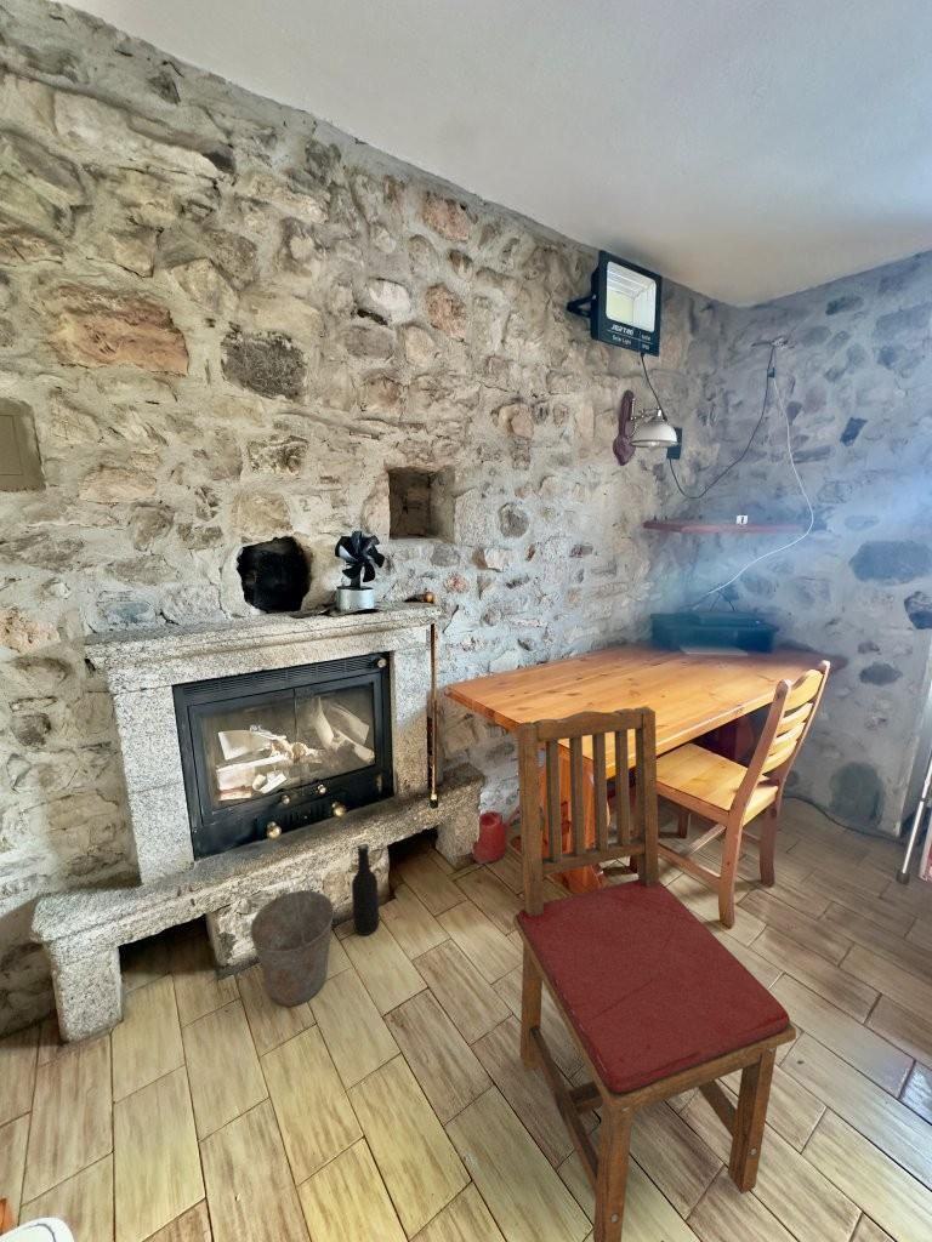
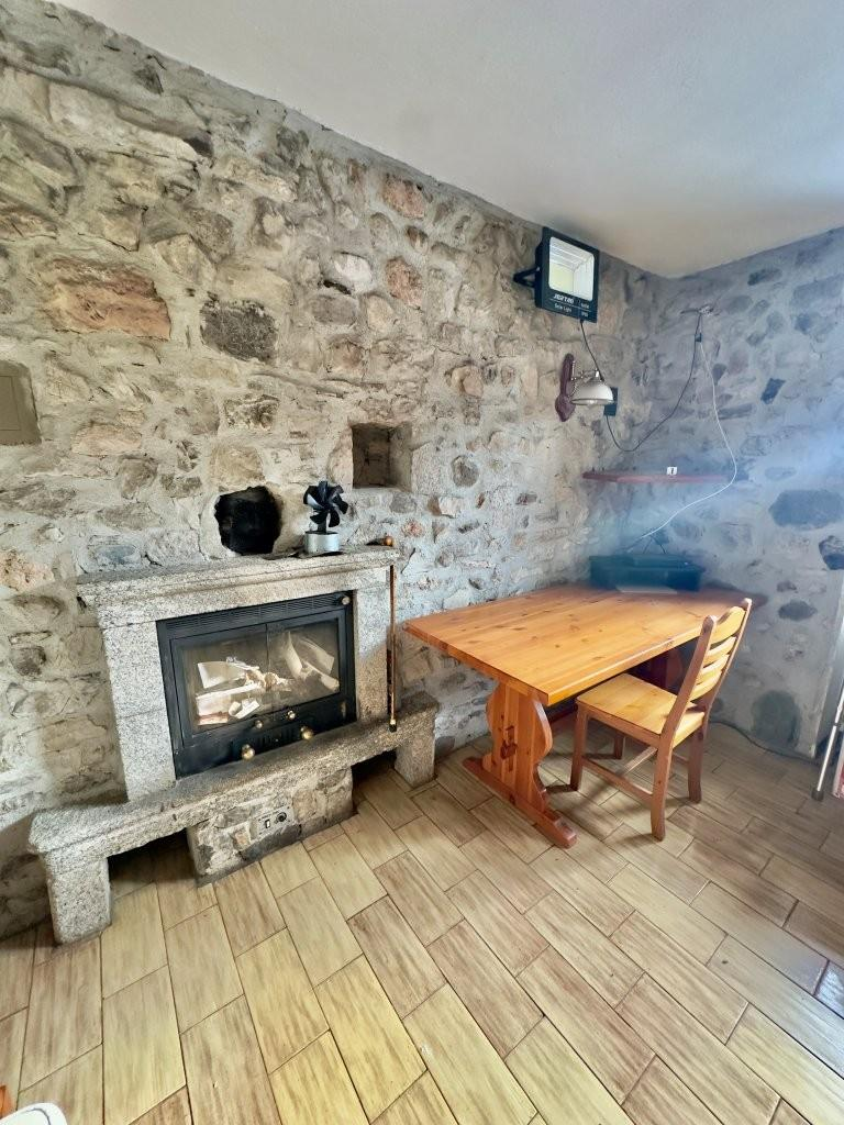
- bottle [351,843,380,936]
- dining chair [512,706,797,1242]
- bucket [249,868,335,1008]
- watering can [471,804,519,865]
